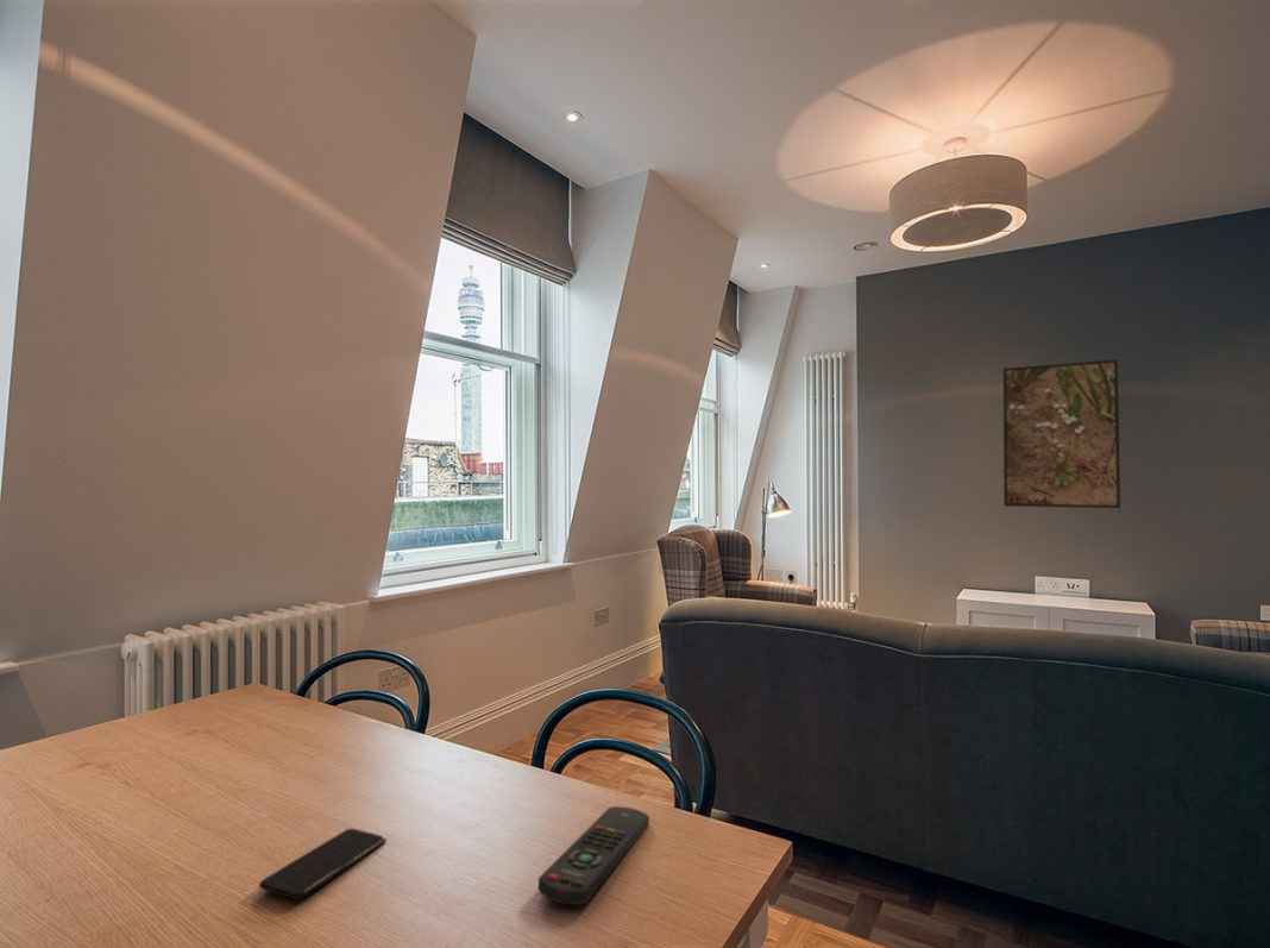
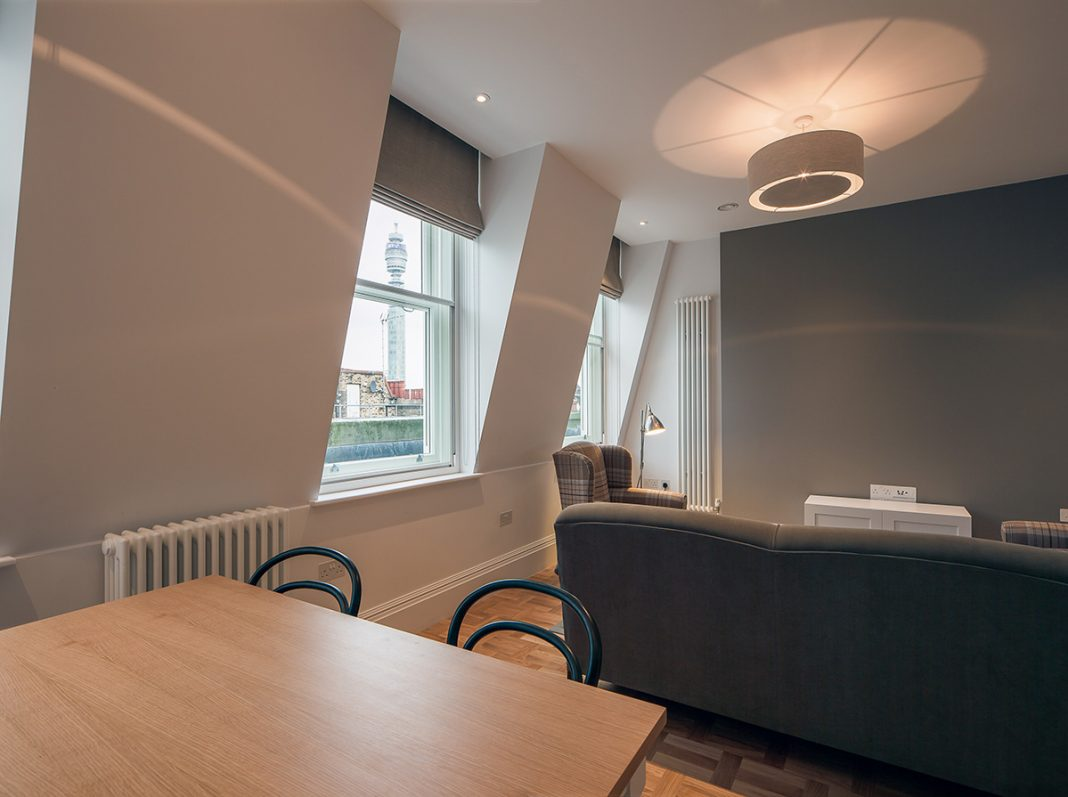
- remote control [537,805,650,906]
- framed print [1002,358,1121,509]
- smartphone [258,827,388,900]
